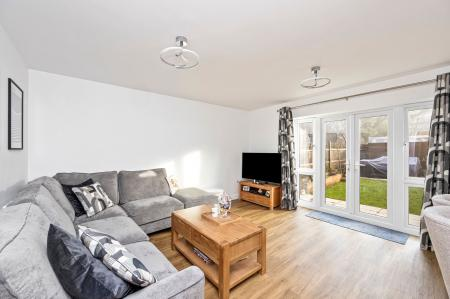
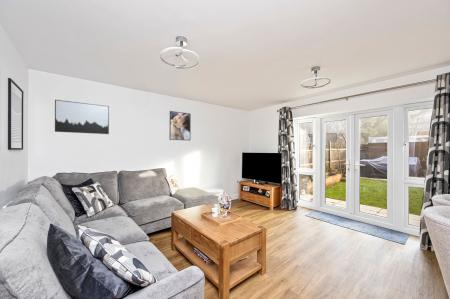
+ wall art [54,99,110,135]
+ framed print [169,110,192,141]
